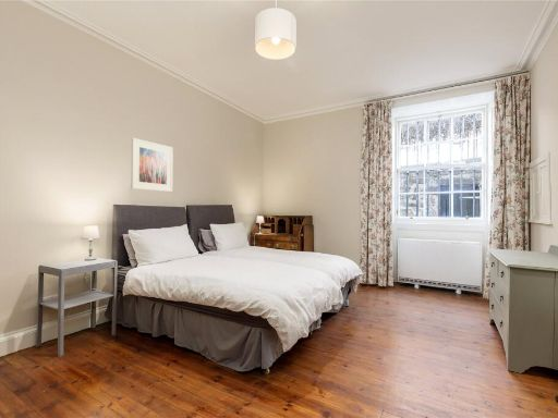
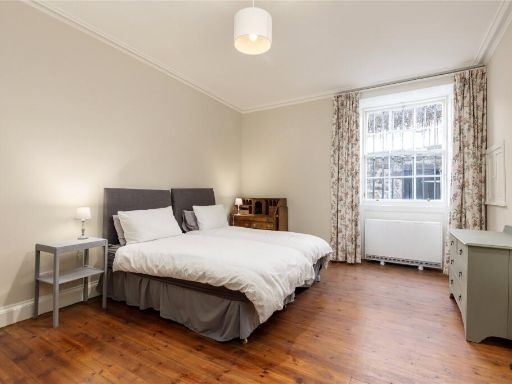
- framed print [130,137,174,193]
